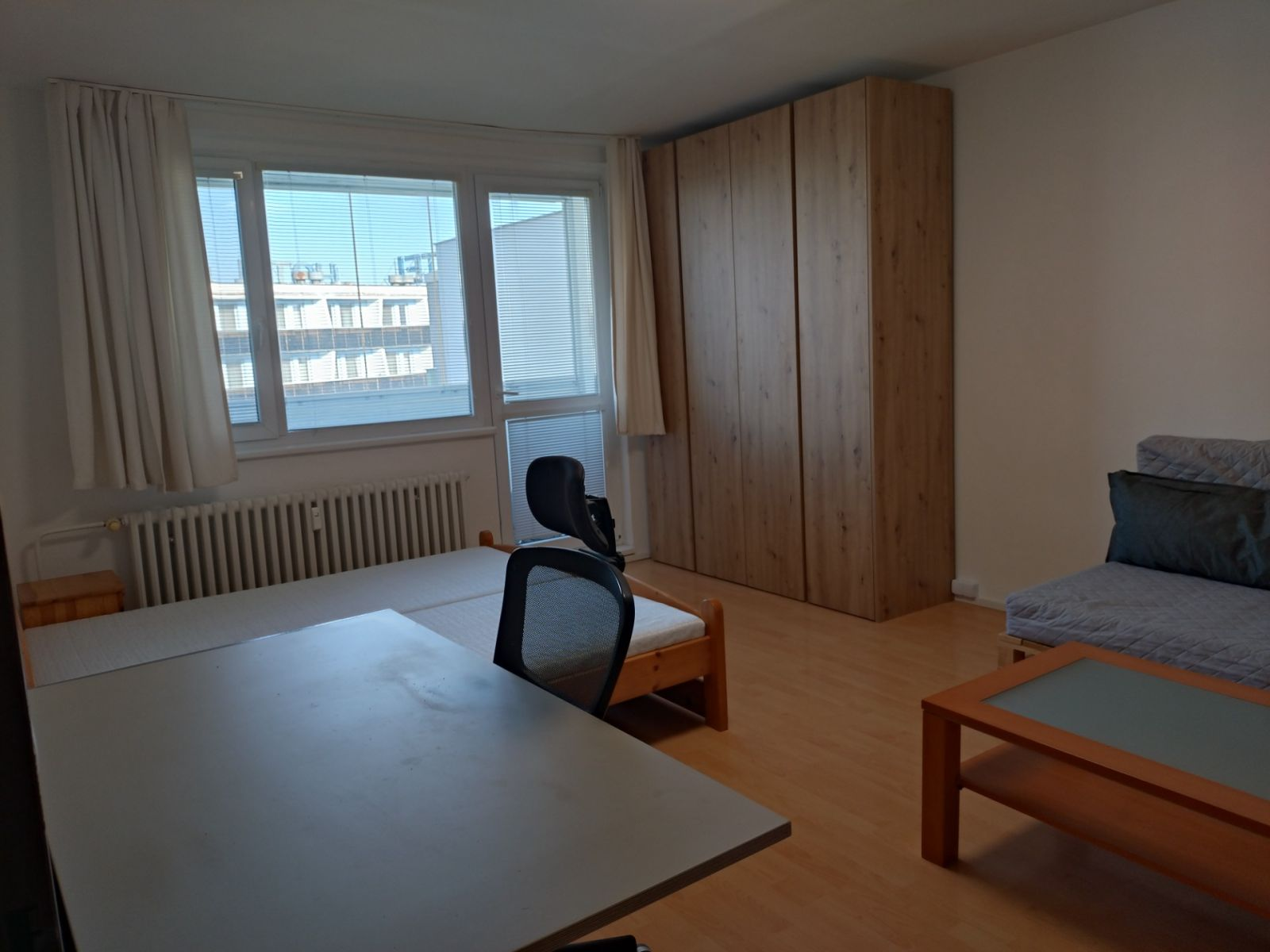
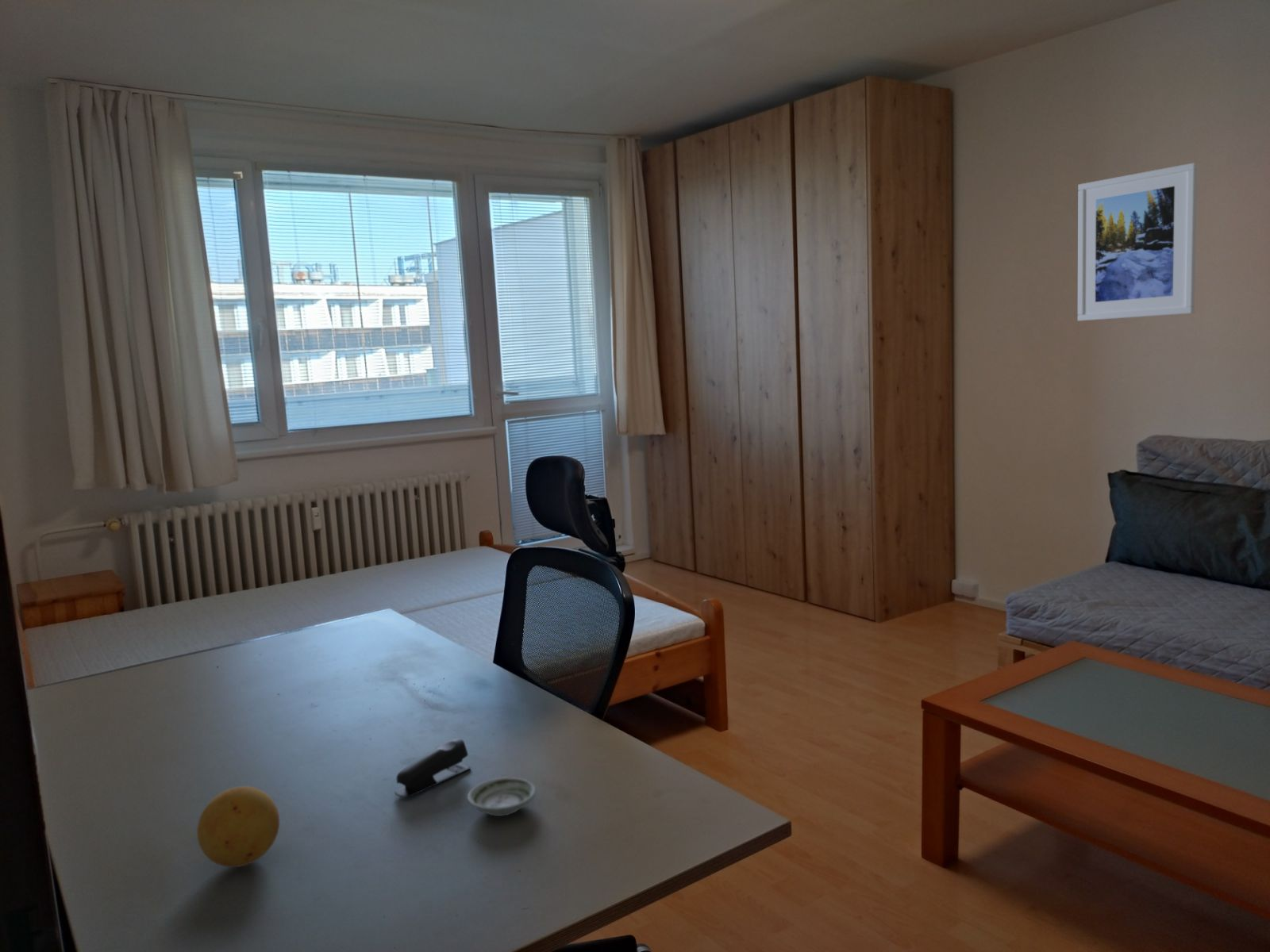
+ stapler [394,738,471,798]
+ fruit [196,785,280,868]
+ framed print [1077,162,1198,322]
+ saucer [467,777,537,817]
